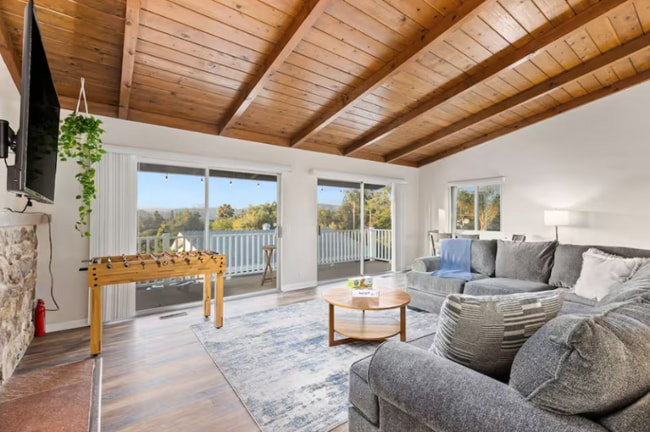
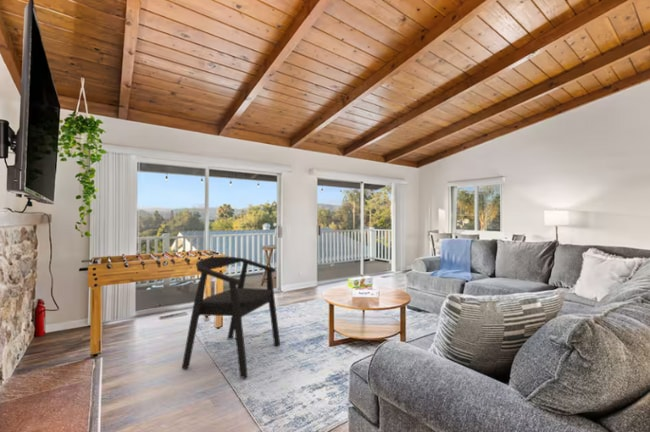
+ armchair [181,255,281,379]
